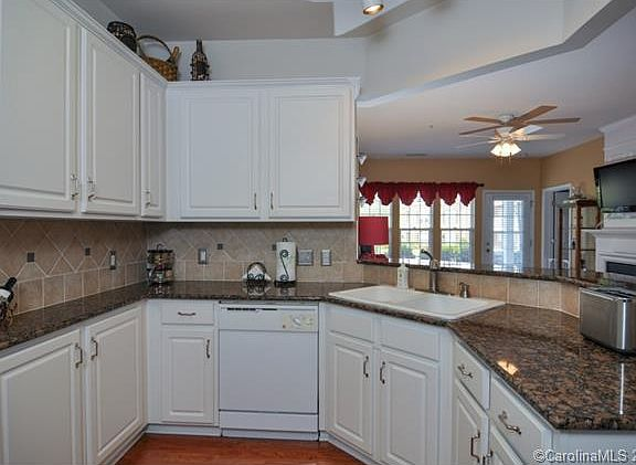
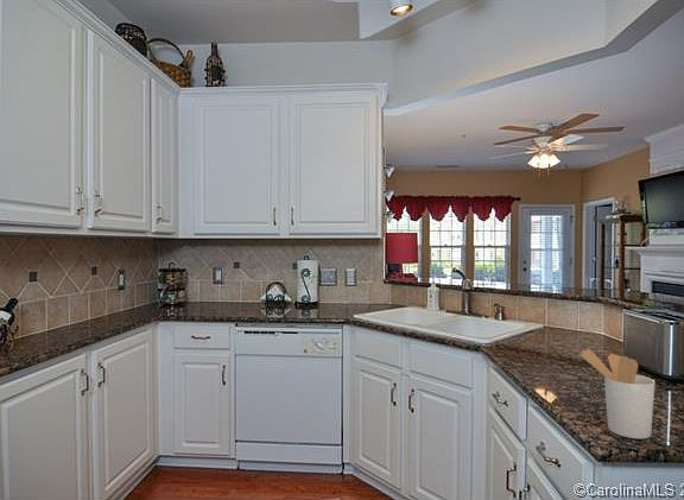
+ utensil holder [580,348,656,439]
